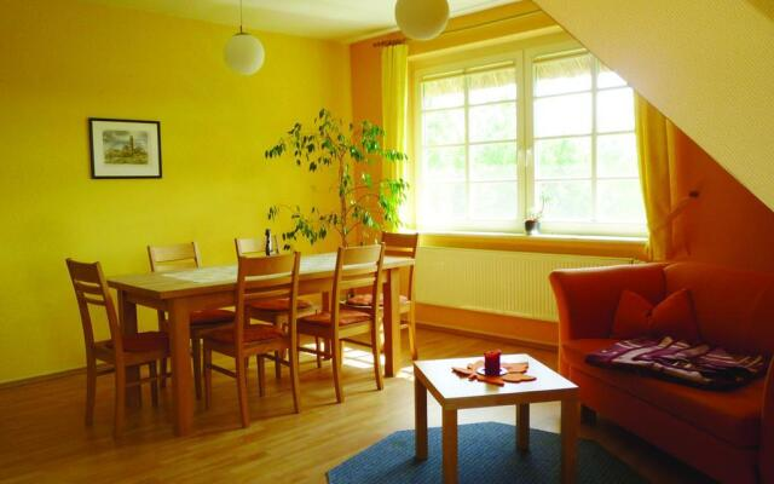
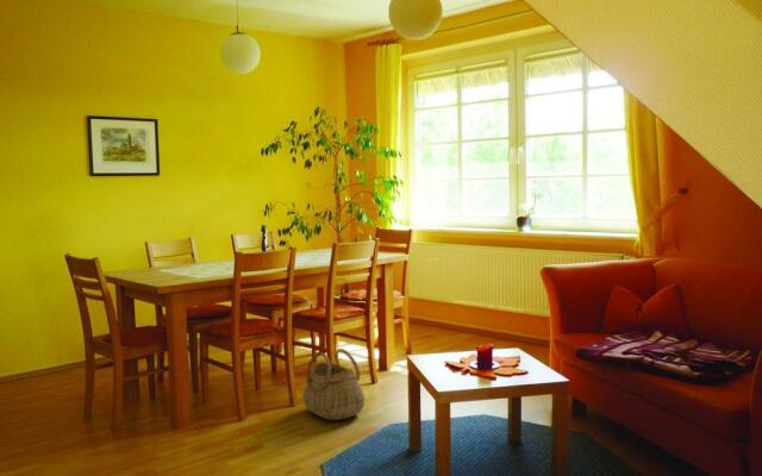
+ basket [302,347,366,421]
